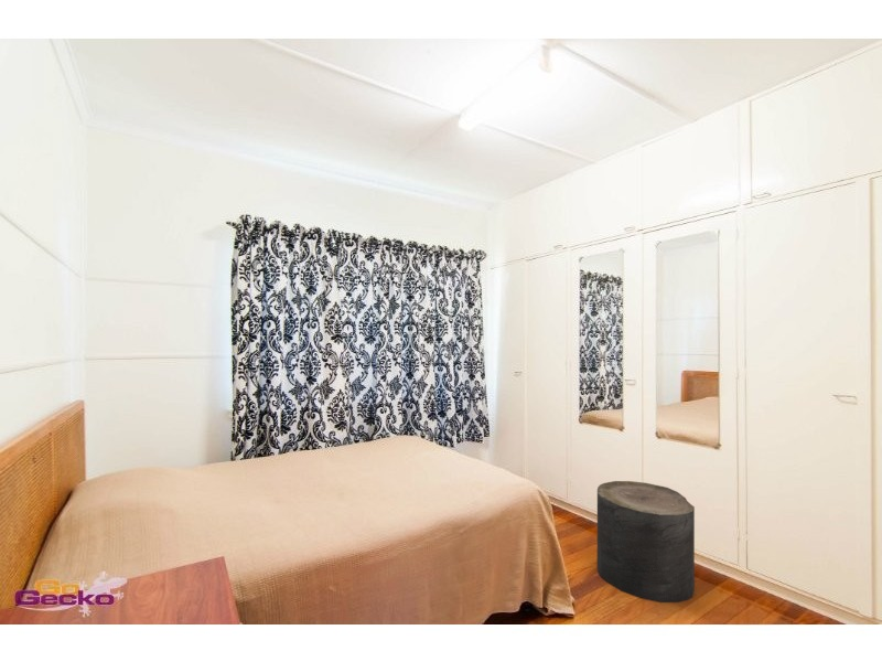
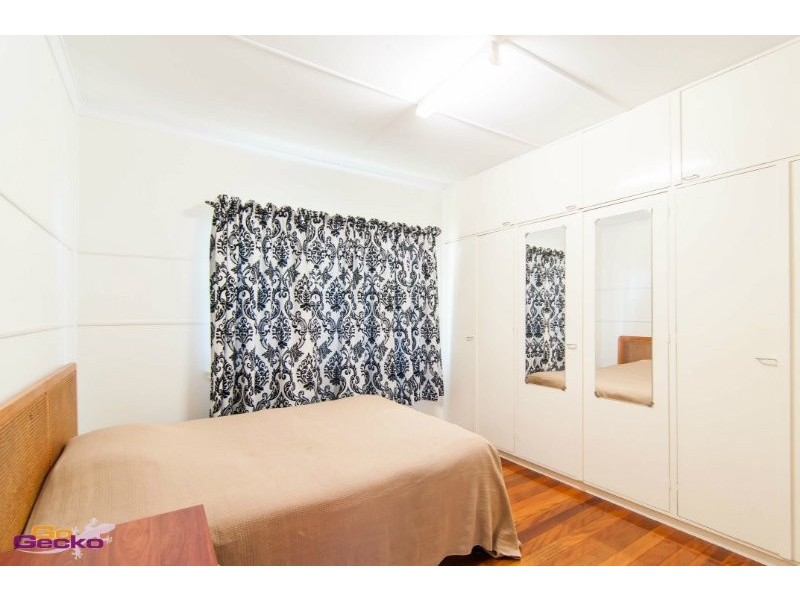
- stool [596,480,696,604]
